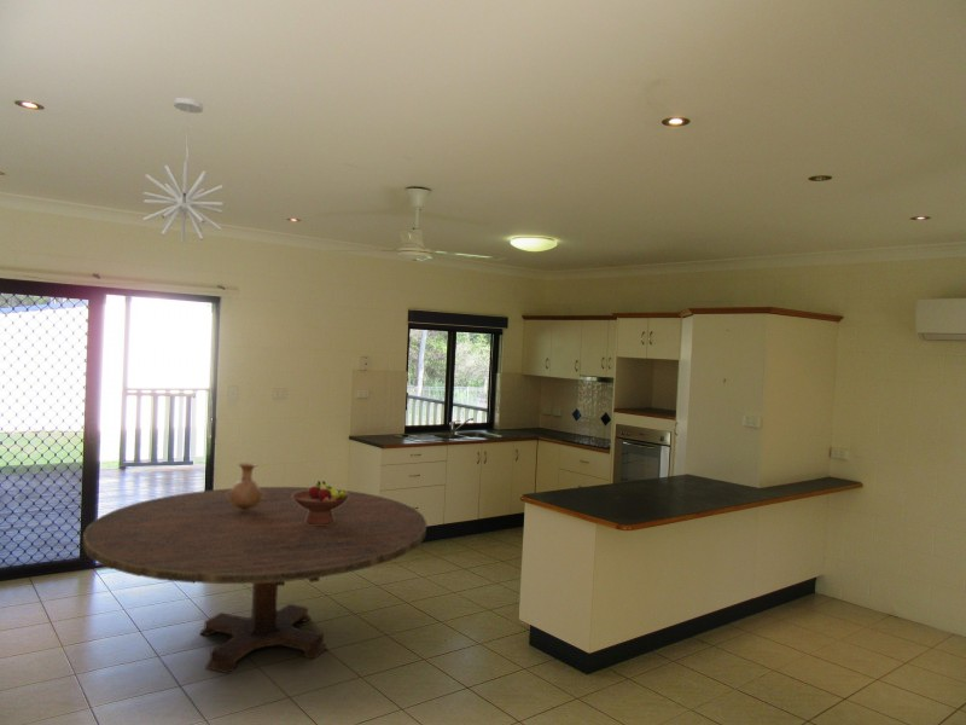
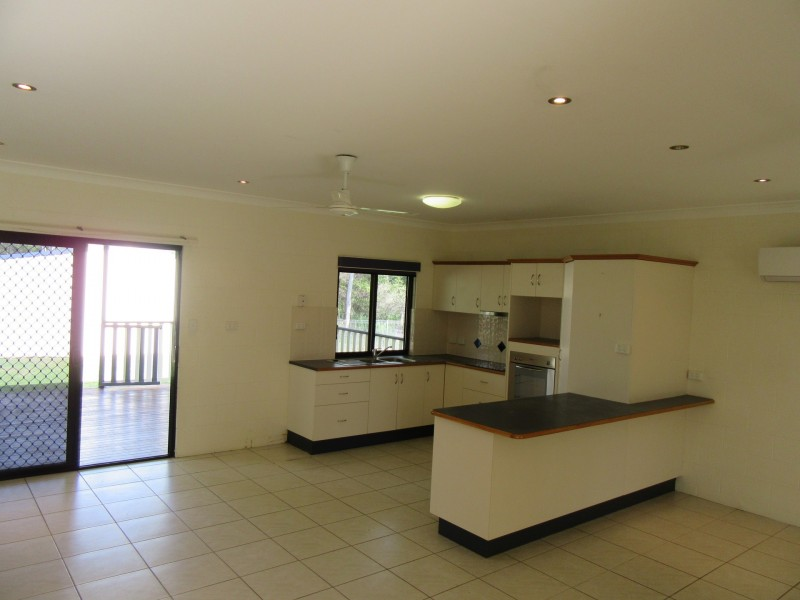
- vase [226,462,264,511]
- pendant light [141,97,226,243]
- fruit bowl [292,480,349,524]
- dining table [82,486,427,674]
